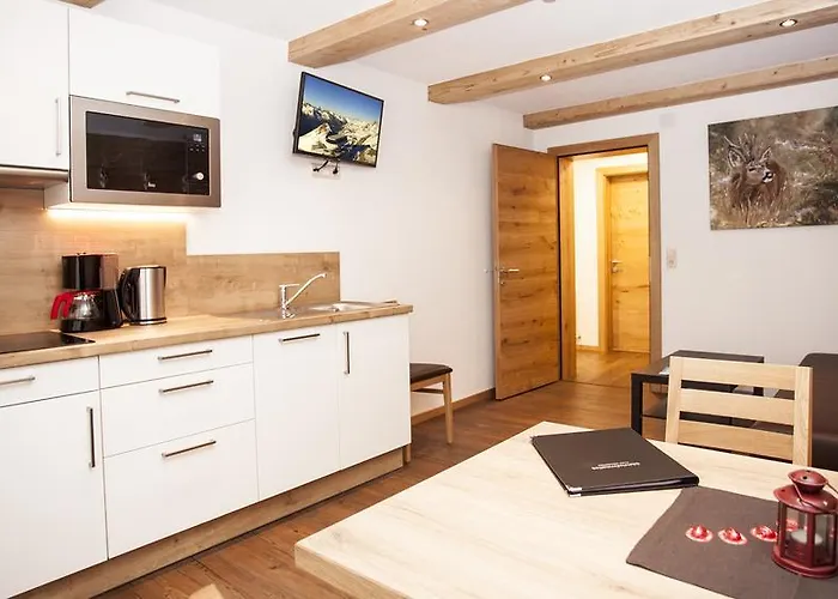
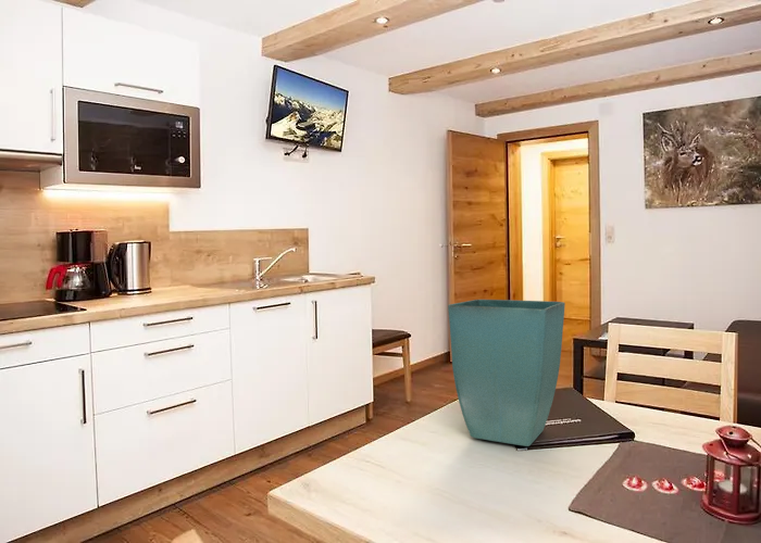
+ flower pot [447,299,566,447]
